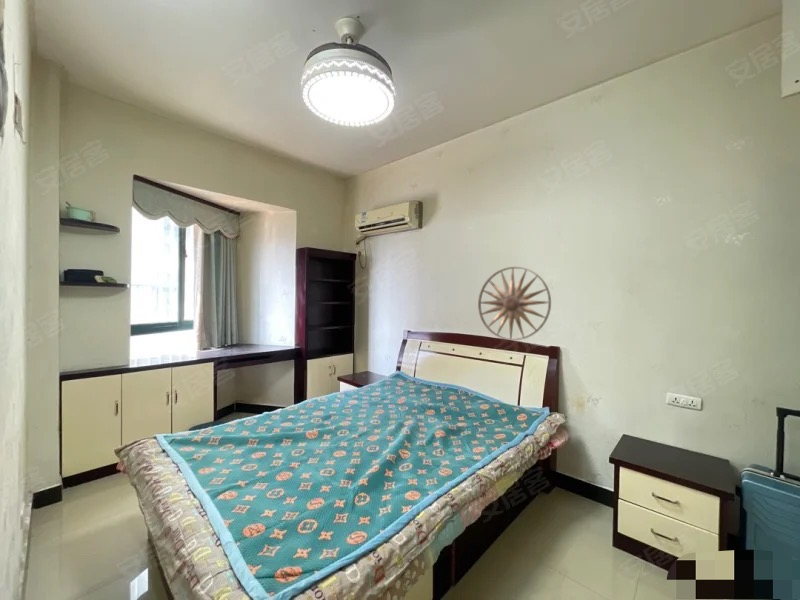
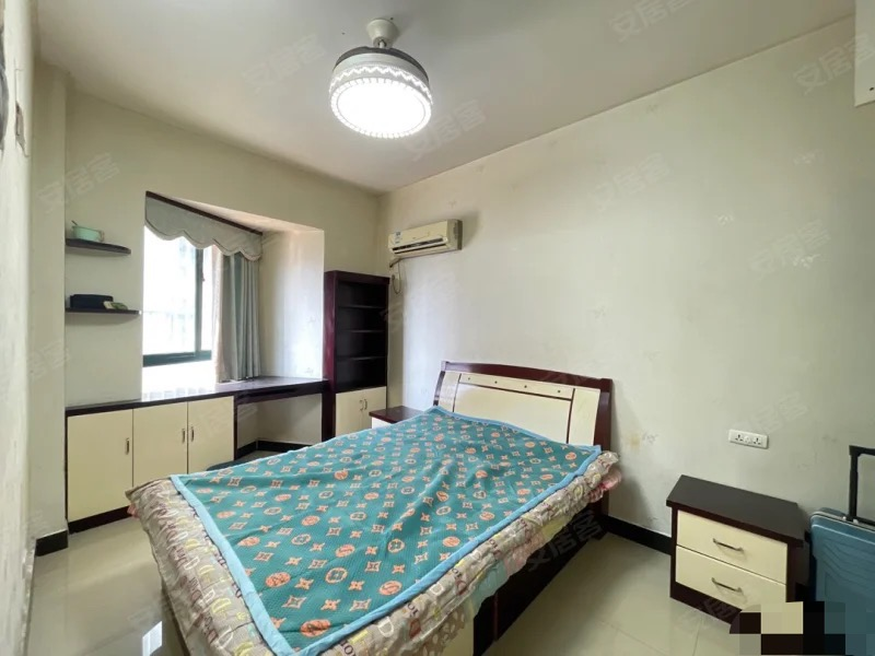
- wall art [477,266,552,341]
